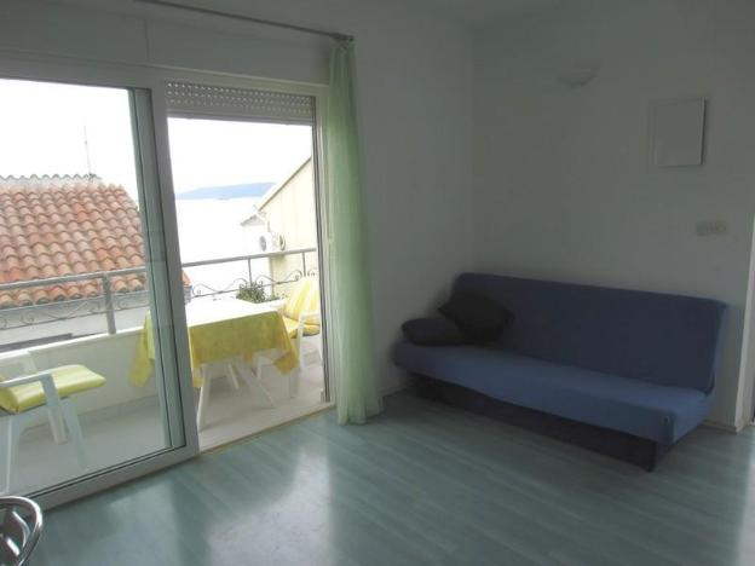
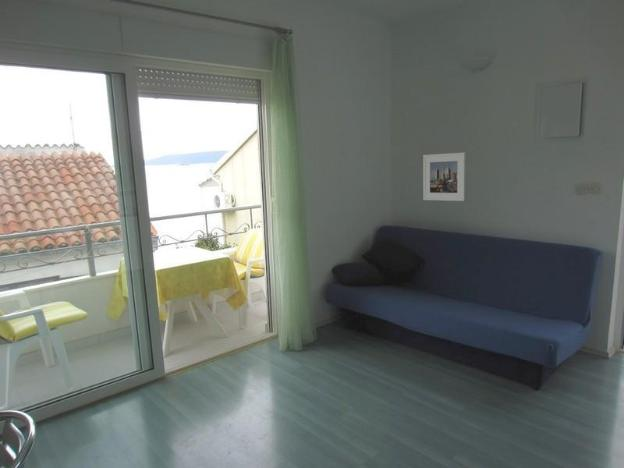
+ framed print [422,151,467,202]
